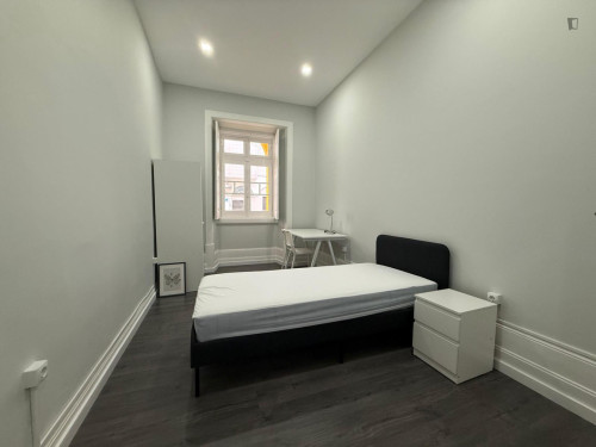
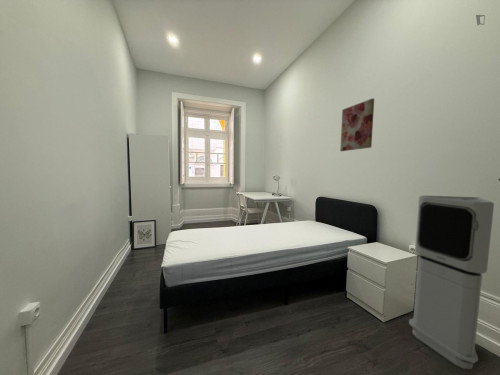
+ air purifier [408,195,495,370]
+ wall art [339,97,375,152]
